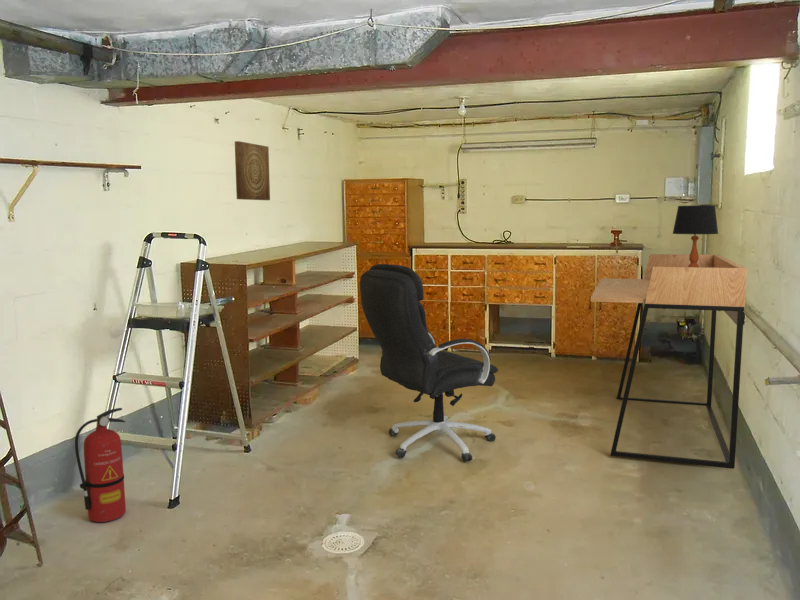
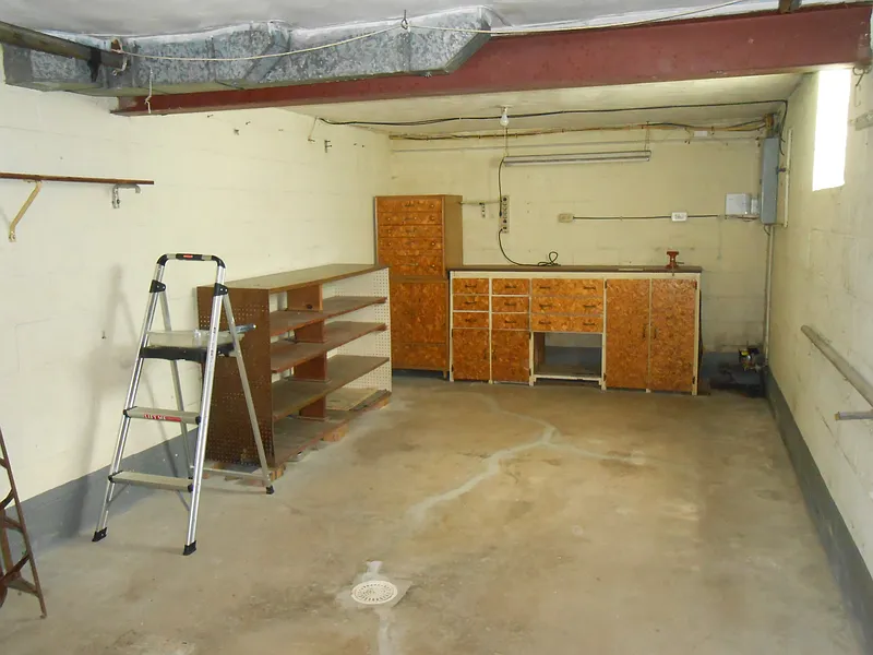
- office chair [359,263,499,463]
- table lamp [671,204,719,267]
- wall art [234,140,271,201]
- desk [590,253,748,470]
- fire extinguisher [74,407,127,523]
